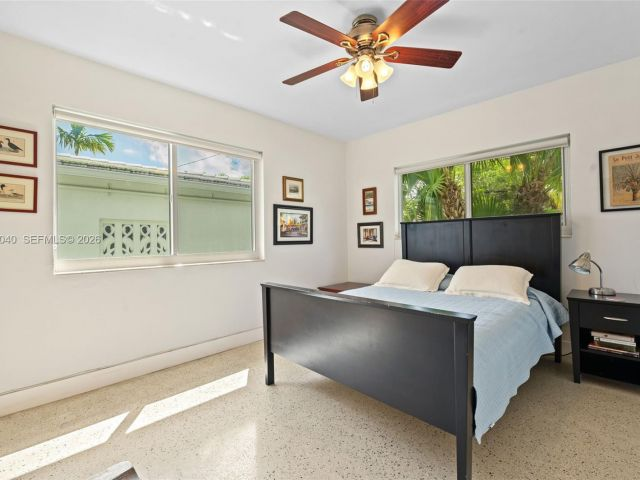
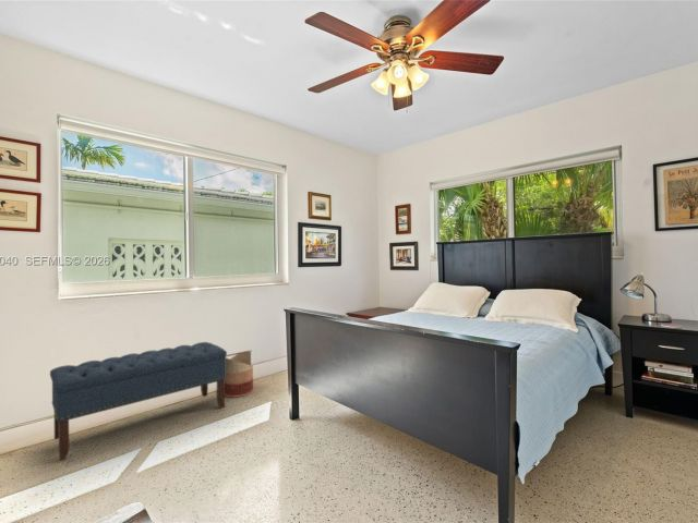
+ bench [49,341,228,461]
+ basket [225,349,254,398]
